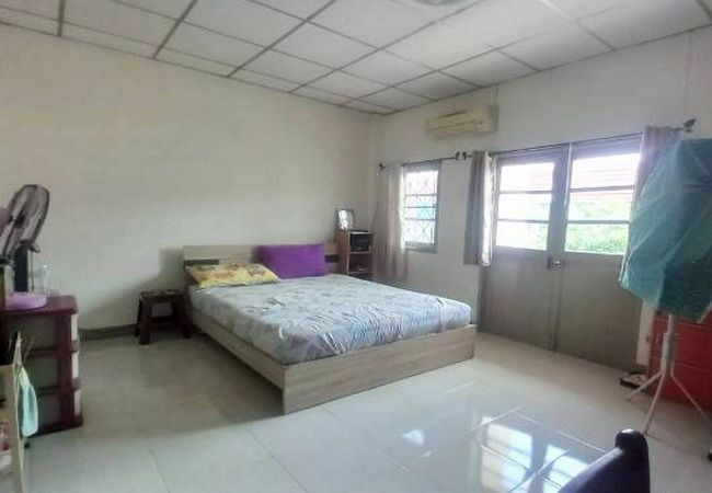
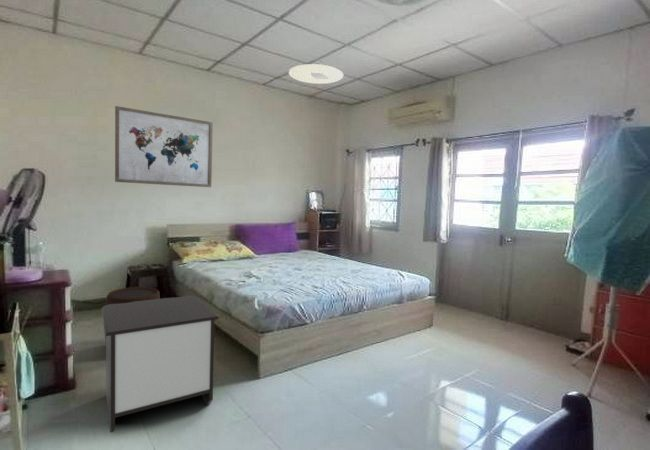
+ stool [103,286,161,341]
+ ceiling light [288,63,344,85]
+ nightstand [101,295,220,433]
+ wall art [114,105,214,188]
